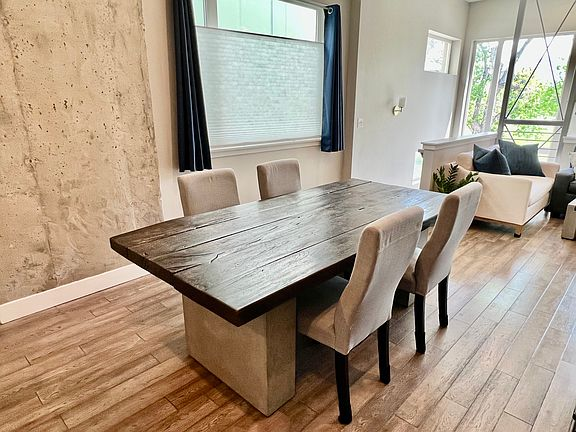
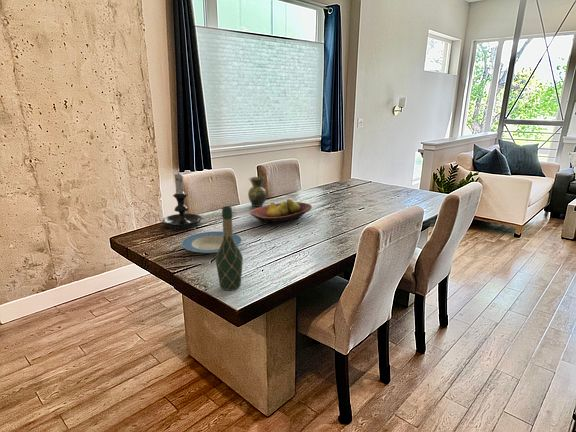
+ vase [247,176,267,208]
+ fruit bowl [249,198,313,226]
+ wine bottle [215,205,244,291]
+ plate [181,230,243,254]
+ candle holder [161,170,204,230]
